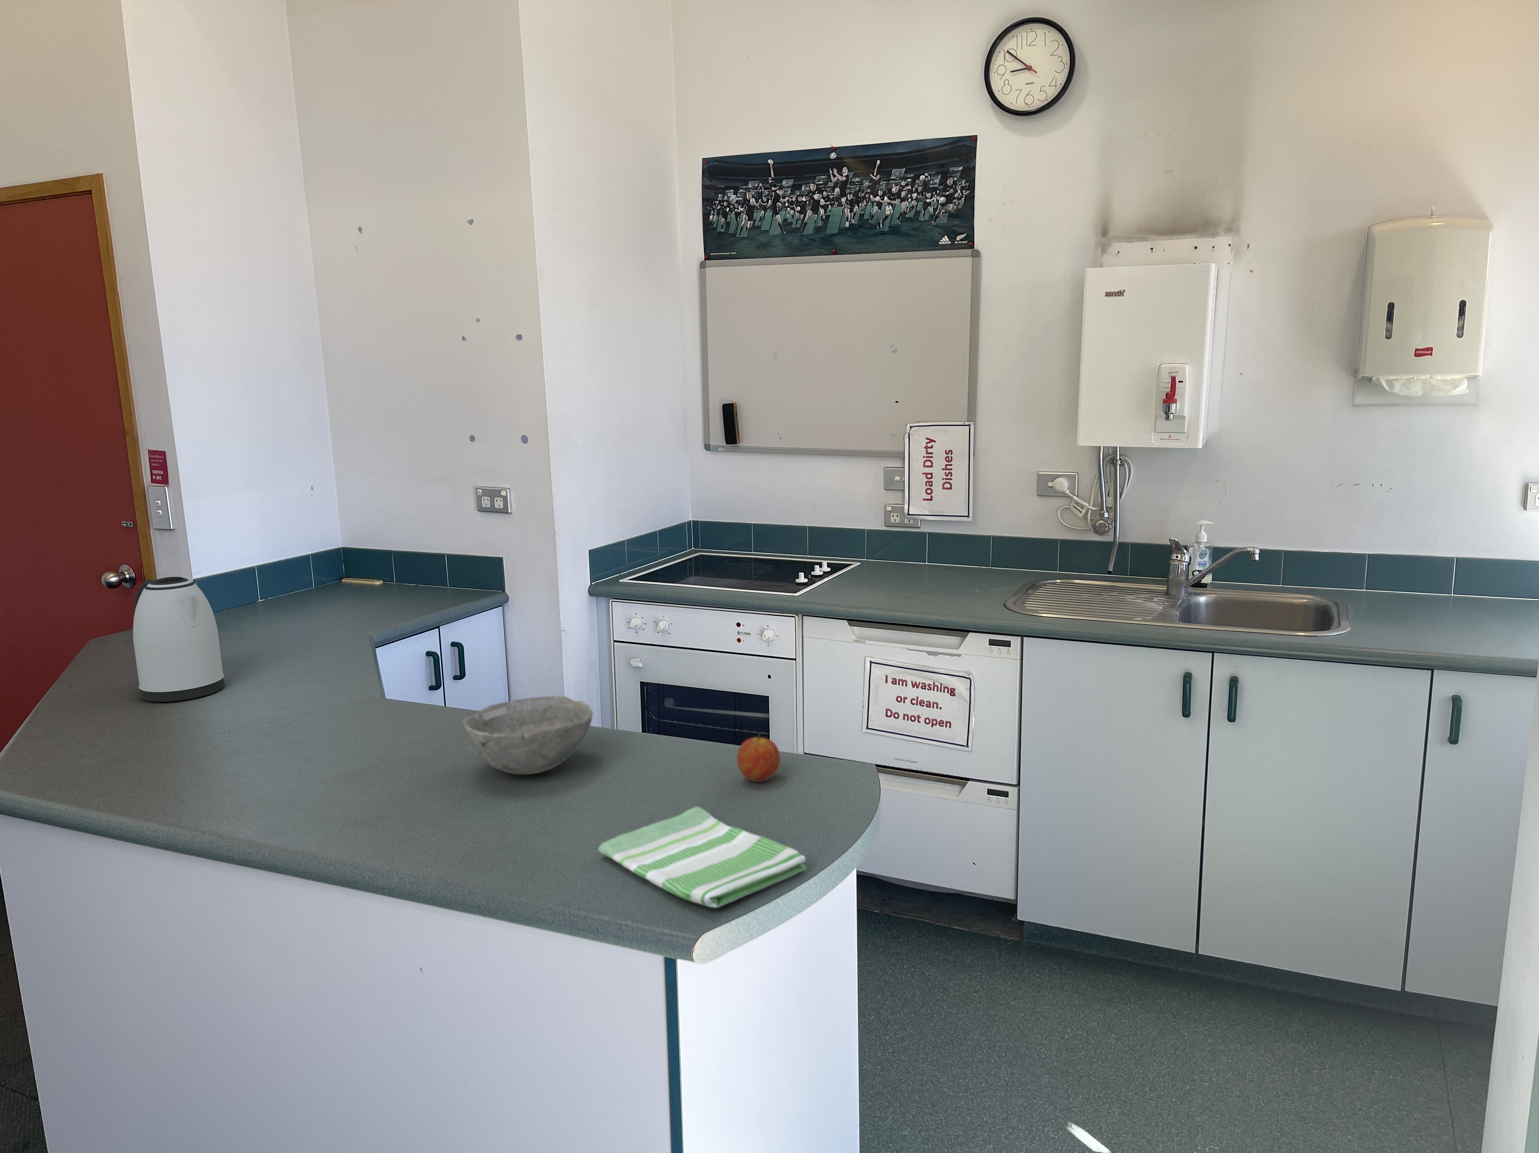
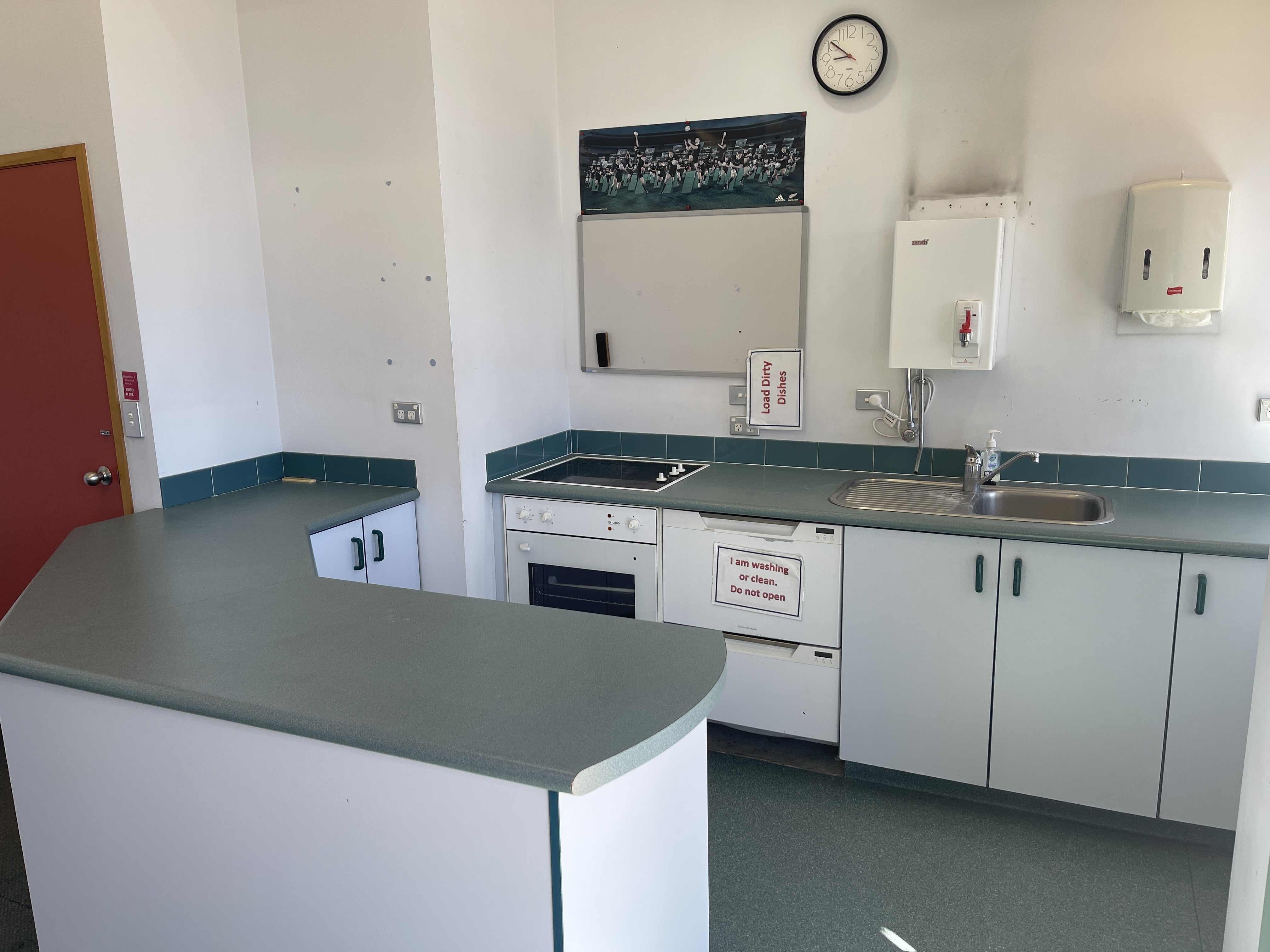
- kettle [133,576,225,702]
- dish towel [597,807,807,908]
- bowl [462,695,593,775]
- fruit [737,732,780,782]
